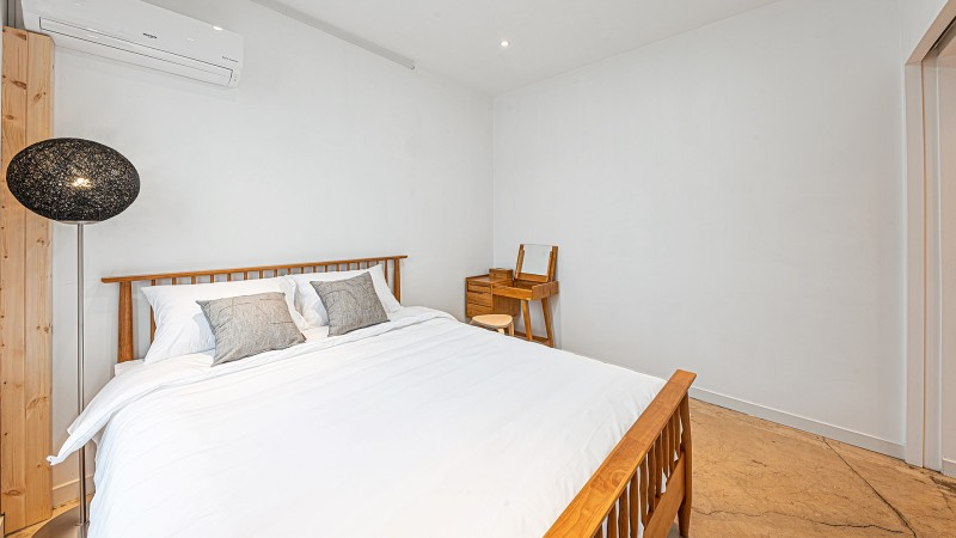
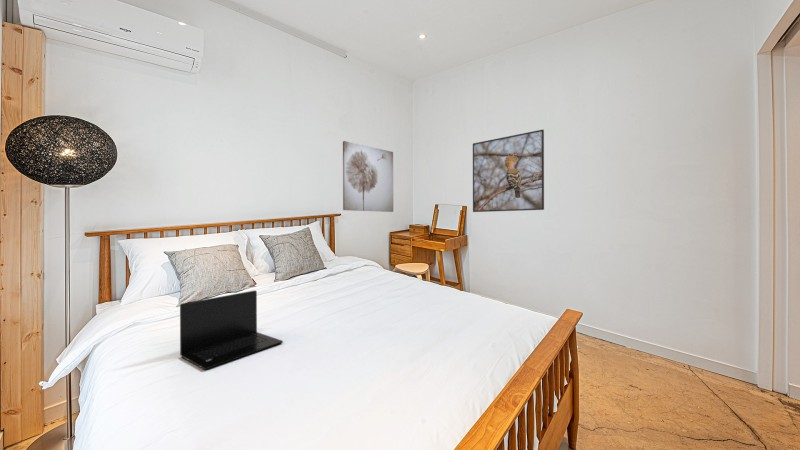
+ wall art [342,140,394,213]
+ laptop [179,289,284,370]
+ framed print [472,129,545,213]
